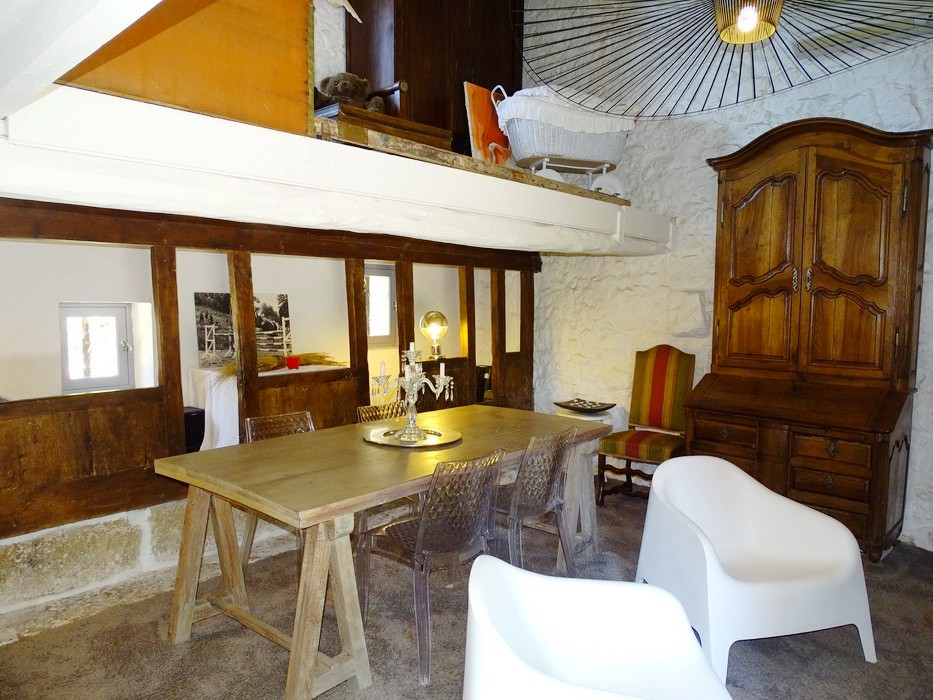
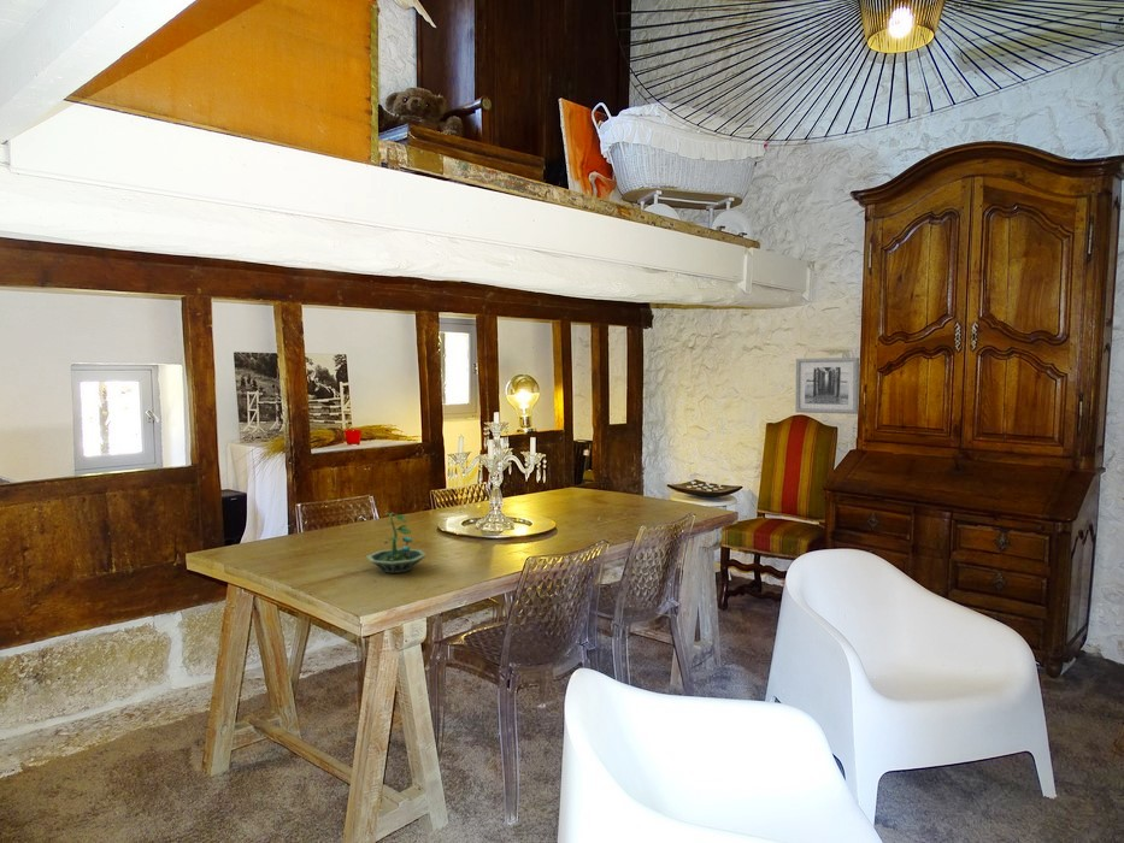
+ wall art [795,356,860,415]
+ terrarium [365,512,428,574]
